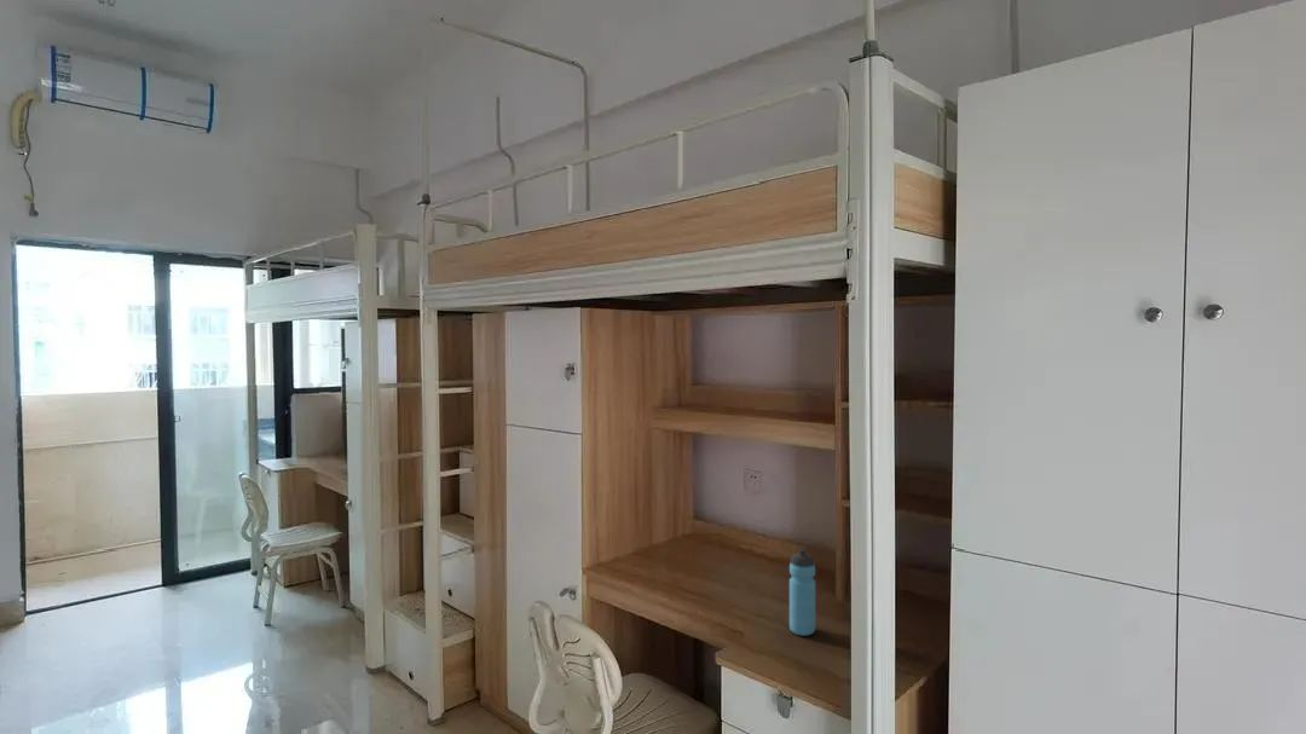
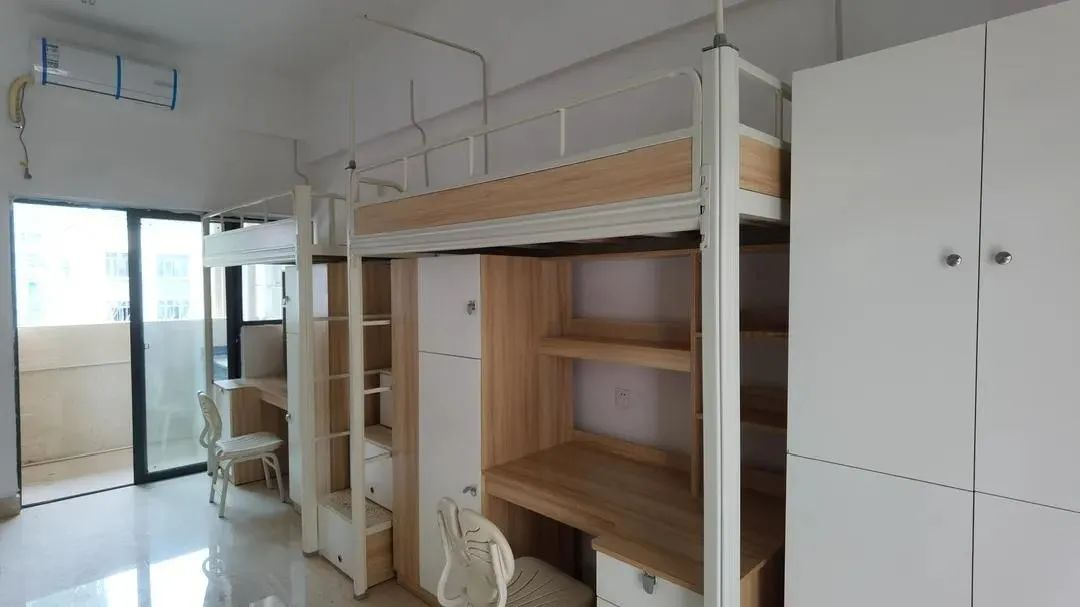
- water bottle [788,548,816,637]
